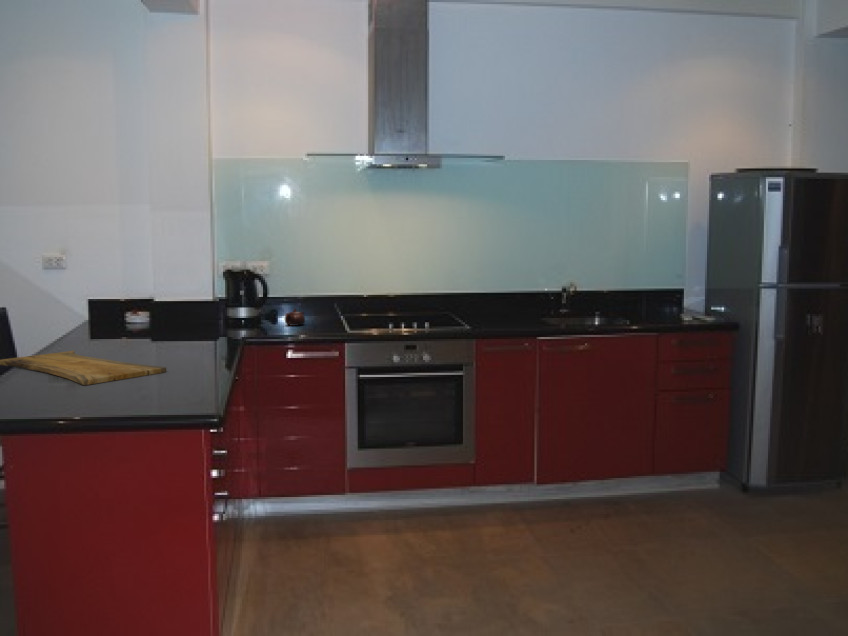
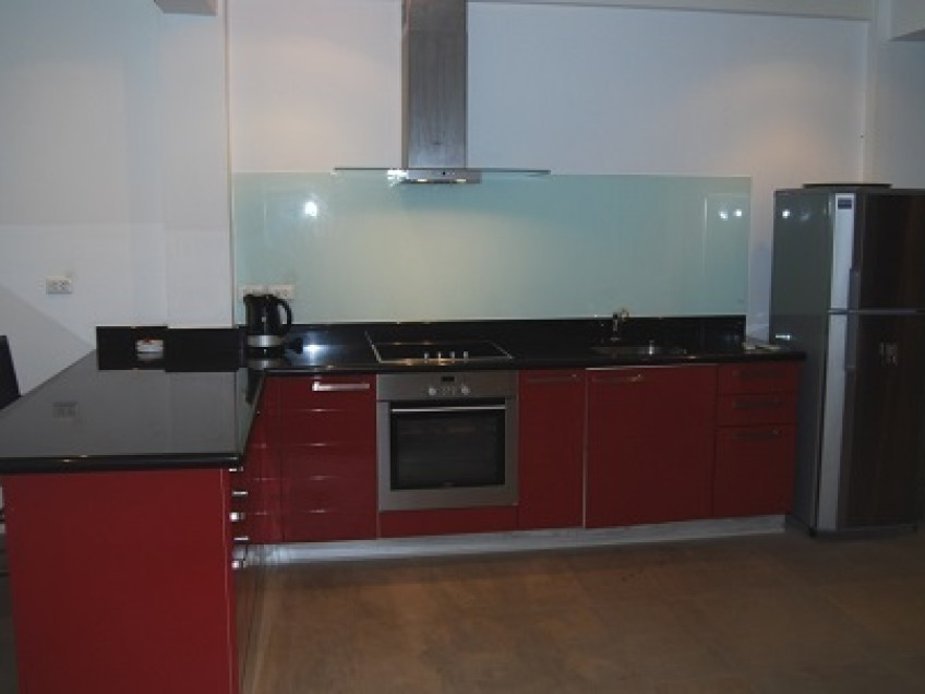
- teapot [284,307,306,327]
- cutting board [0,350,167,386]
